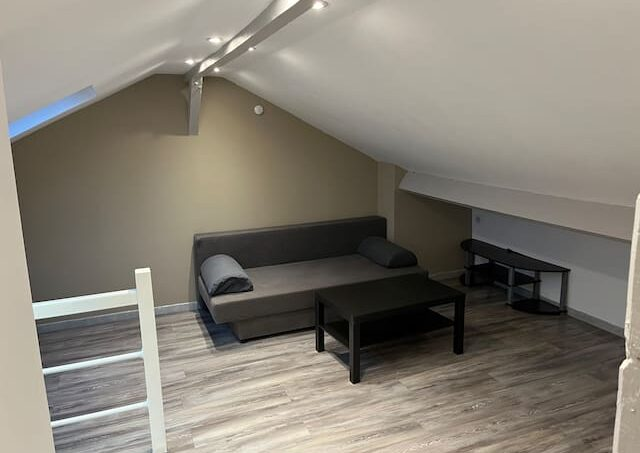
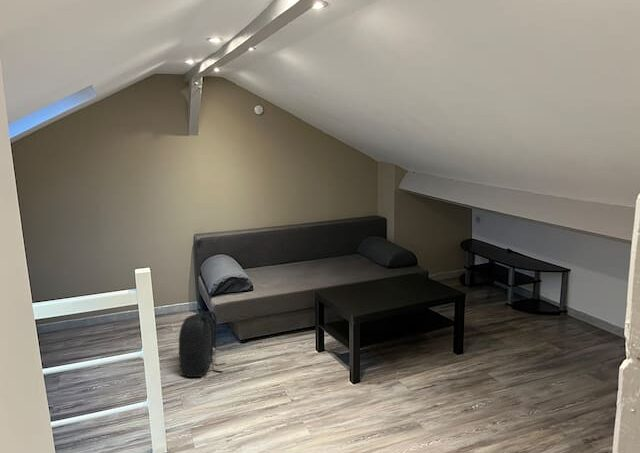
+ backpack [178,310,227,378]
